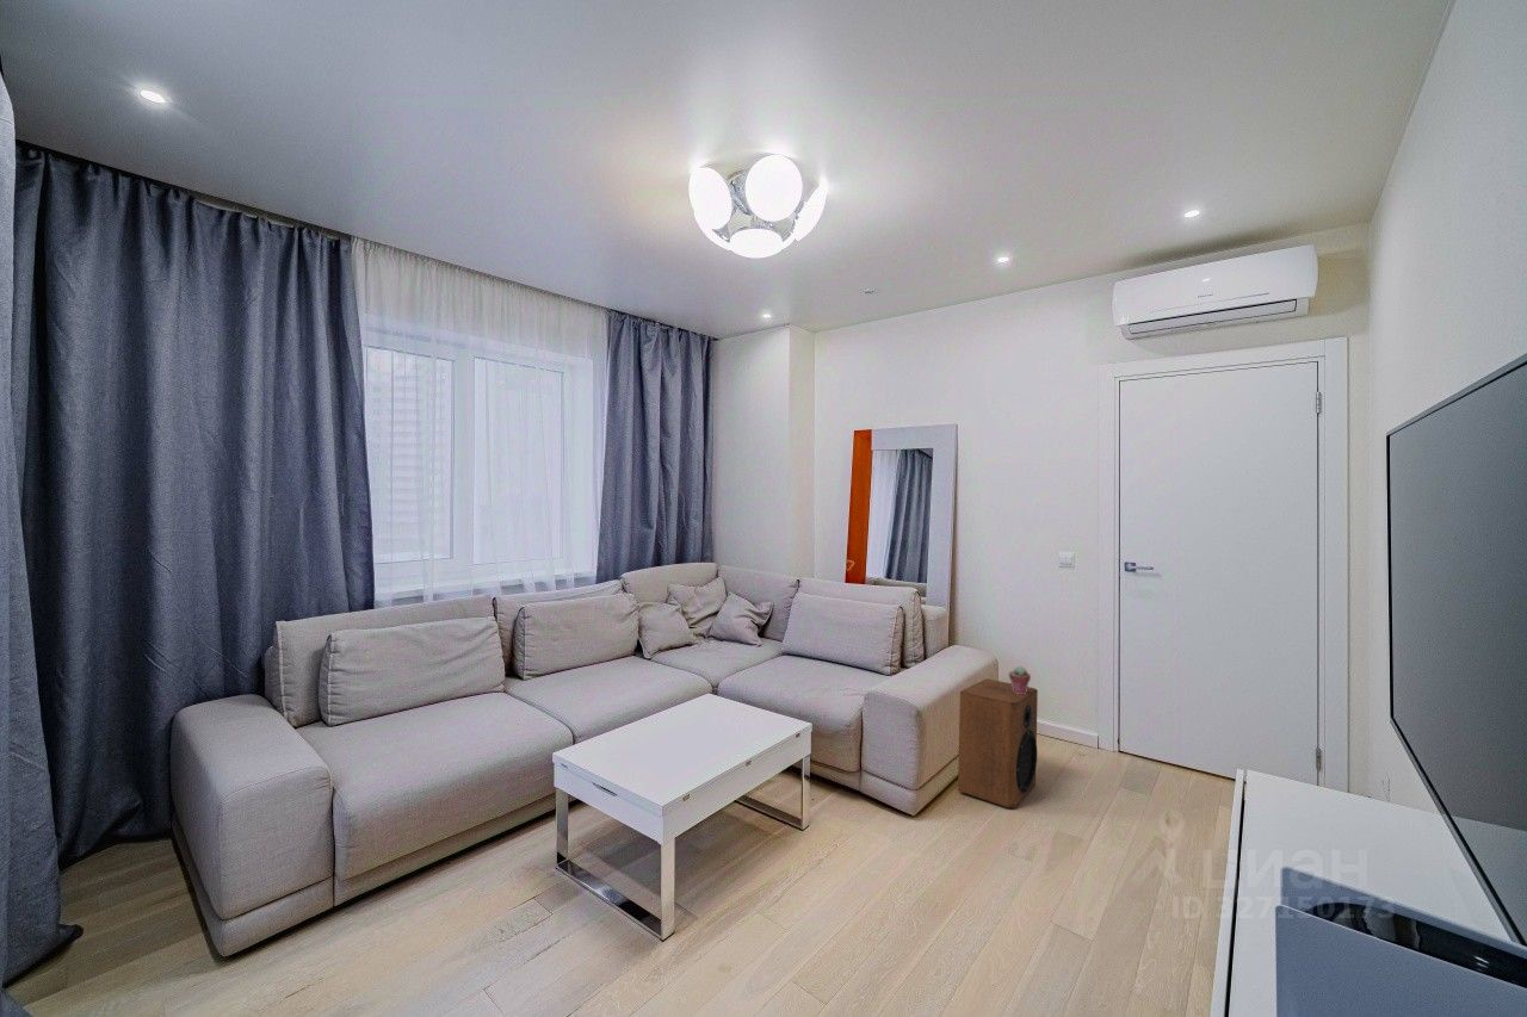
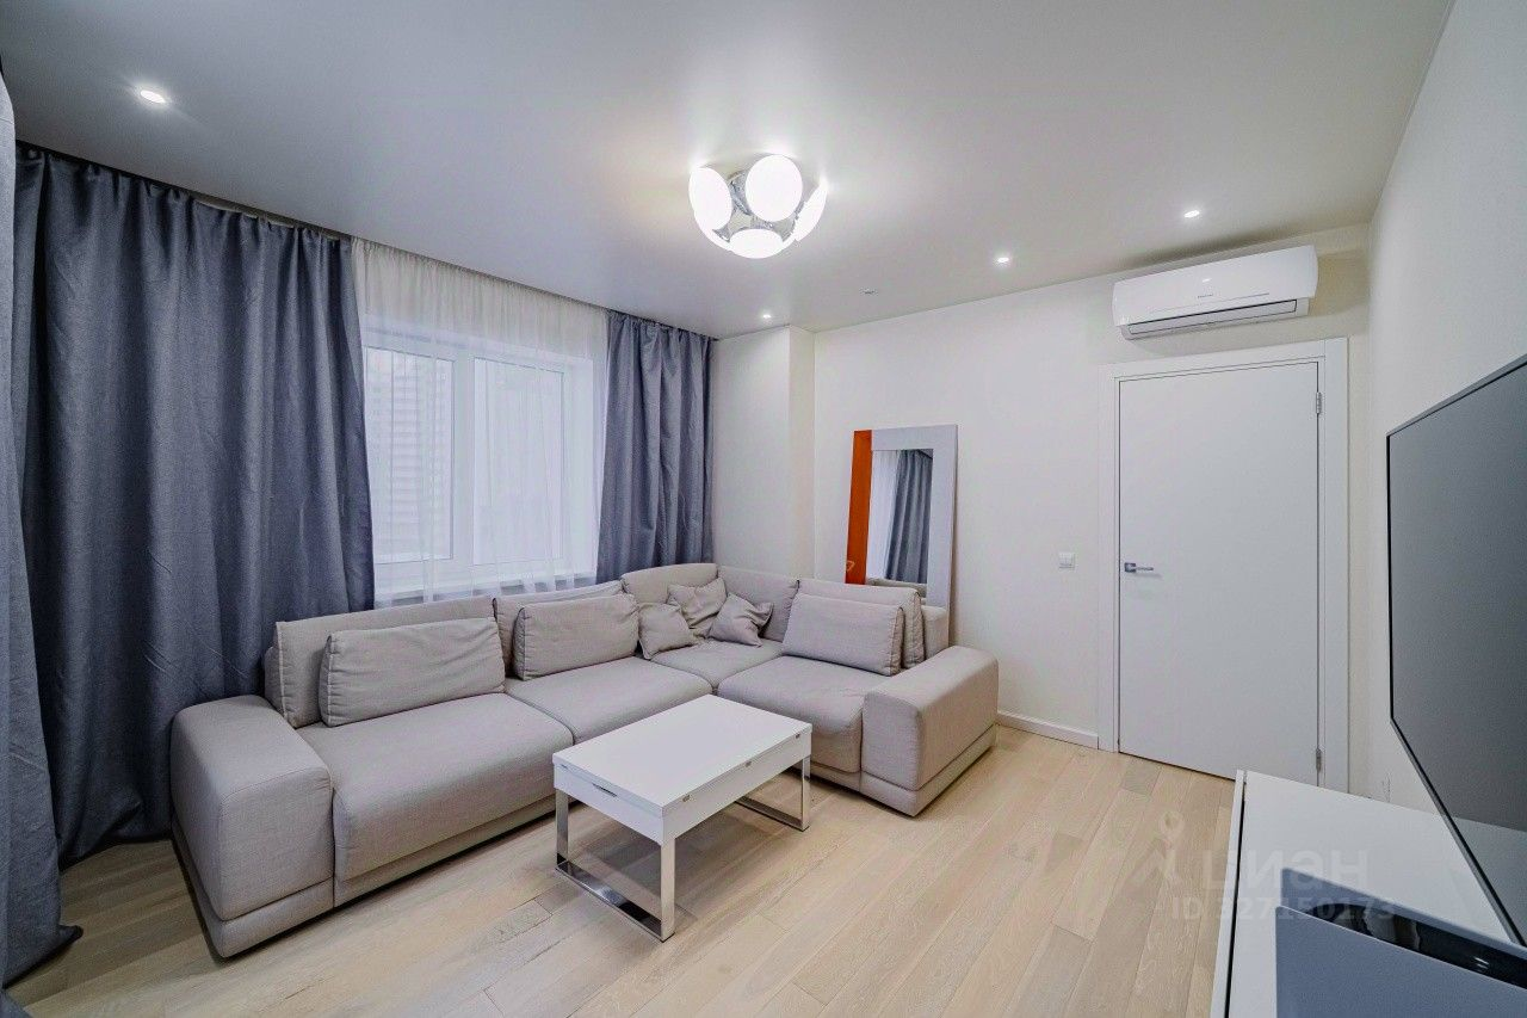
- potted succulent [1008,665,1032,694]
- speaker [957,677,1039,808]
